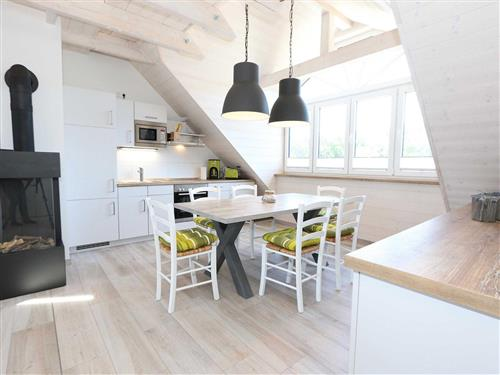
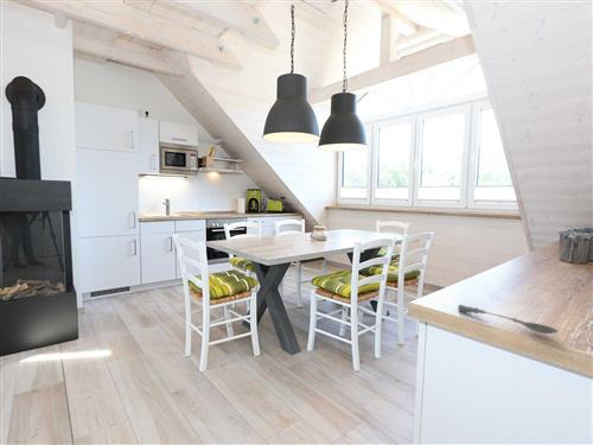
+ soupspoon [457,304,560,335]
